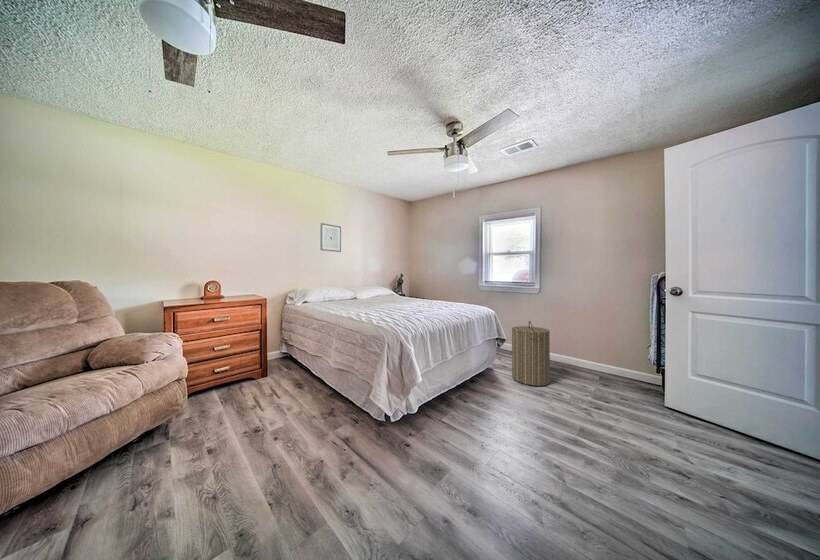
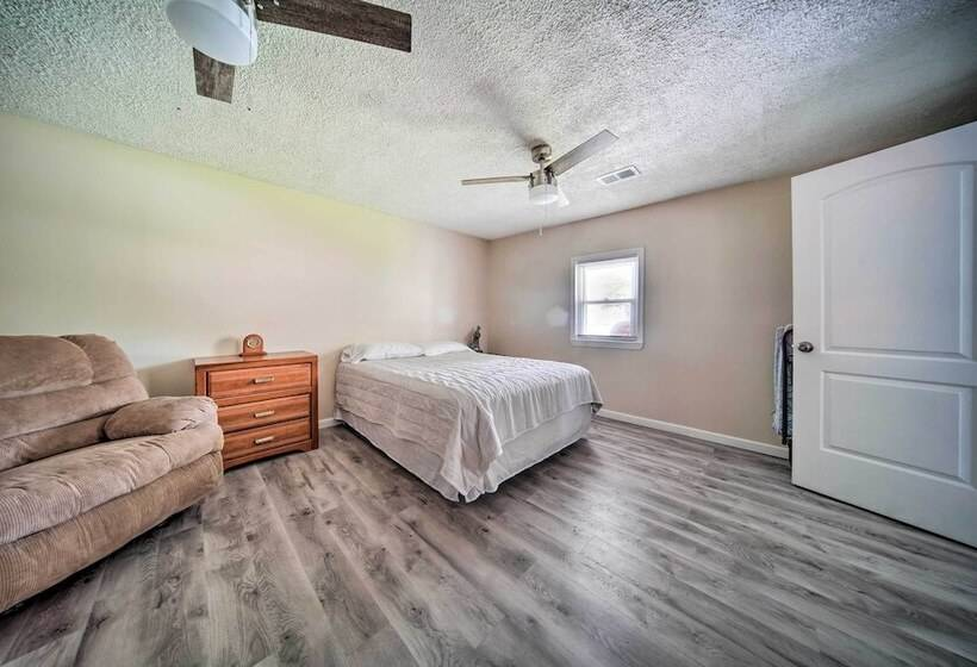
- laundry hamper [511,320,551,387]
- wall art [319,222,342,253]
